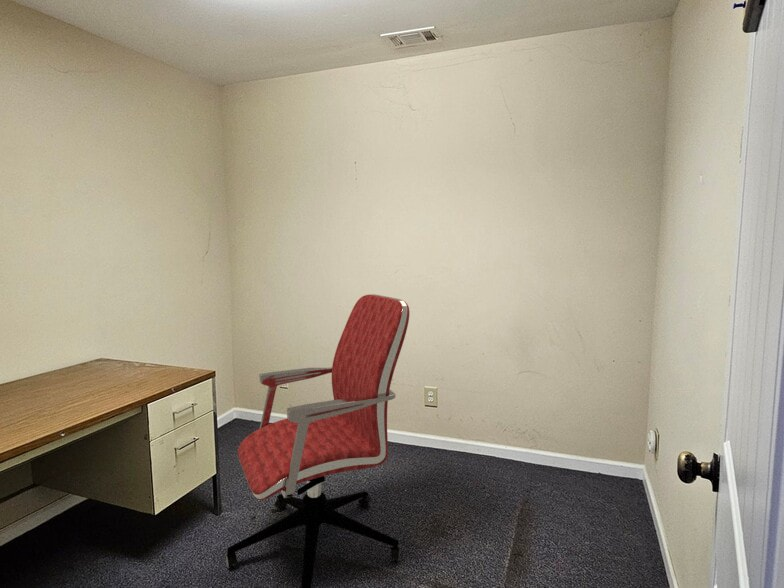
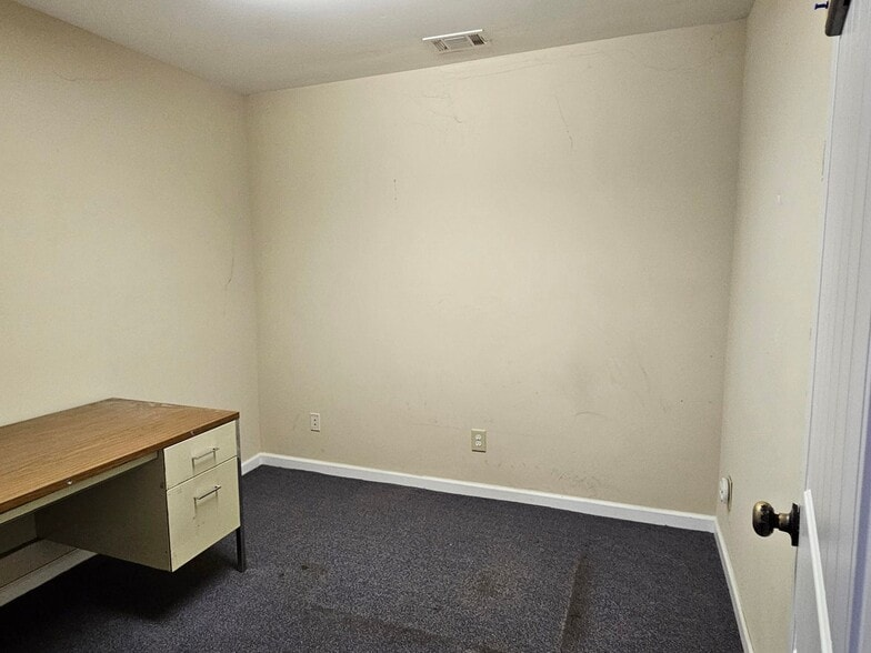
- office chair [224,293,410,588]
